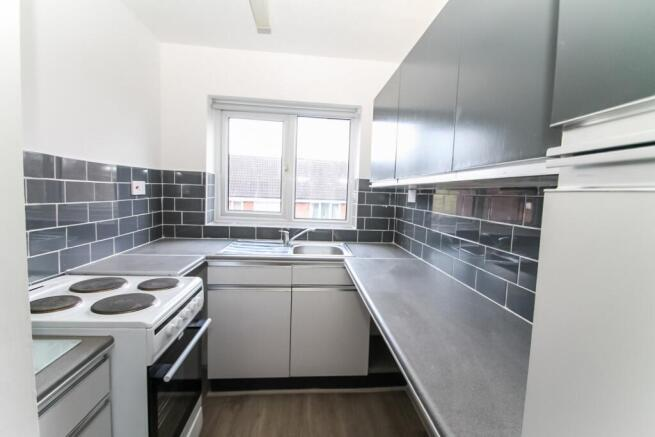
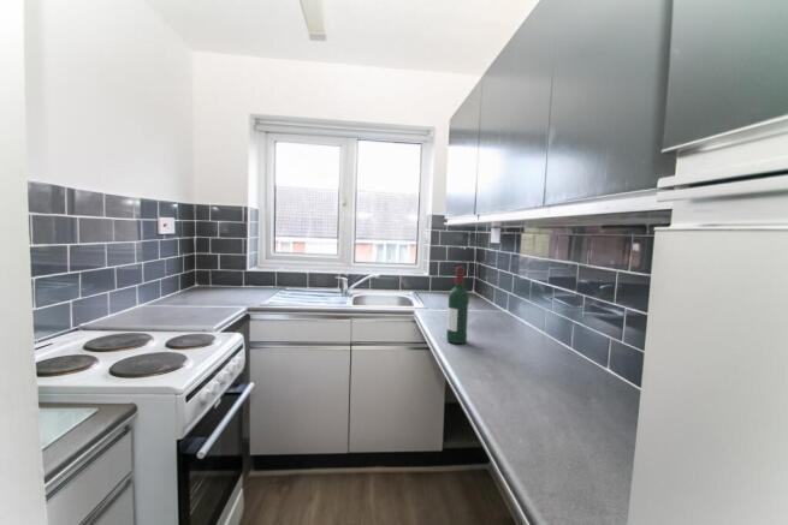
+ wine bottle [445,266,470,345]
